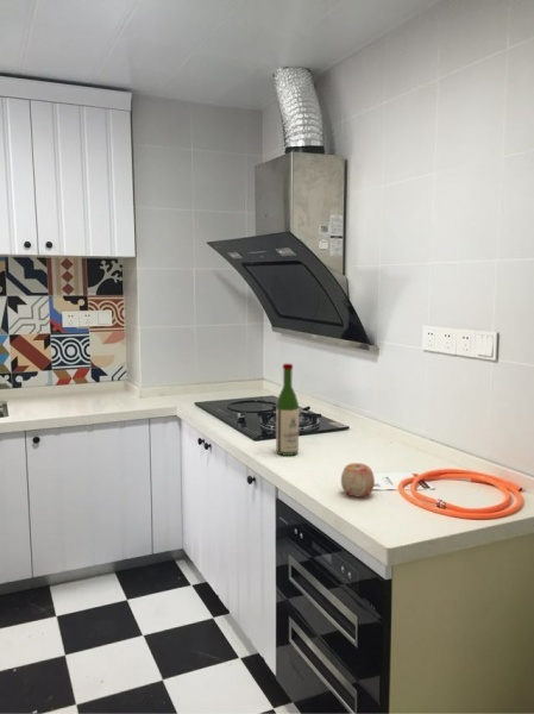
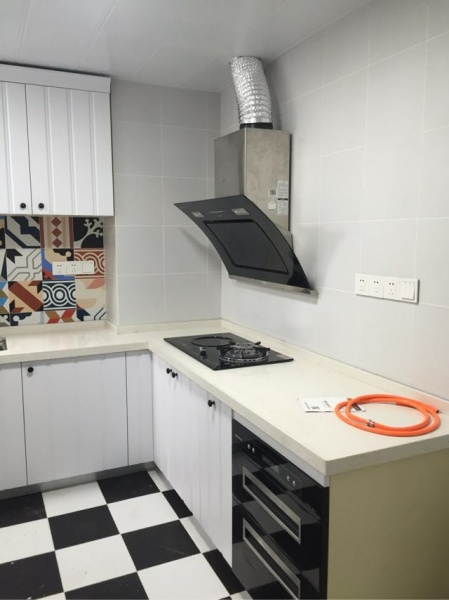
- wine bottle [275,363,300,457]
- apple [340,462,376,497]
